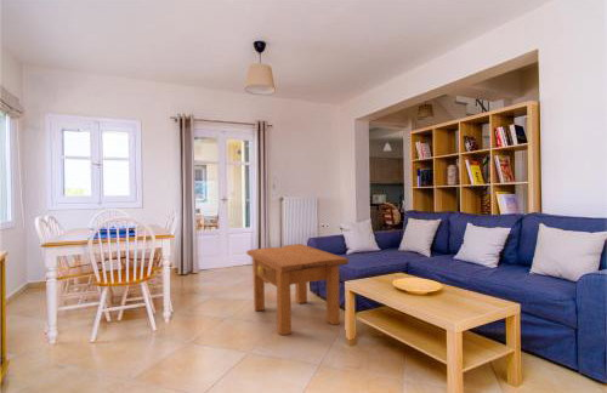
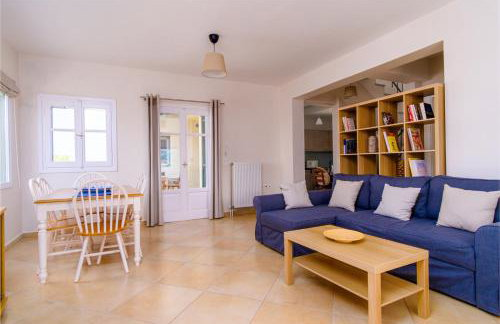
- side table [245,243,350,336]
